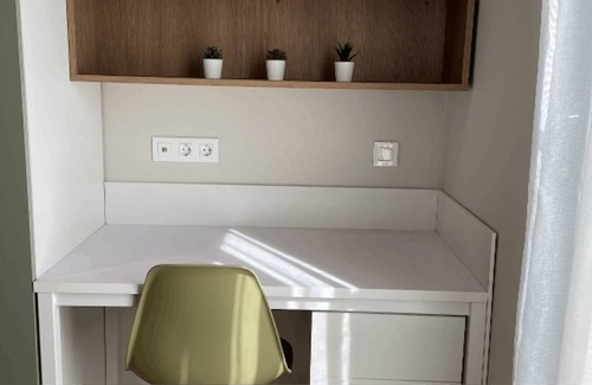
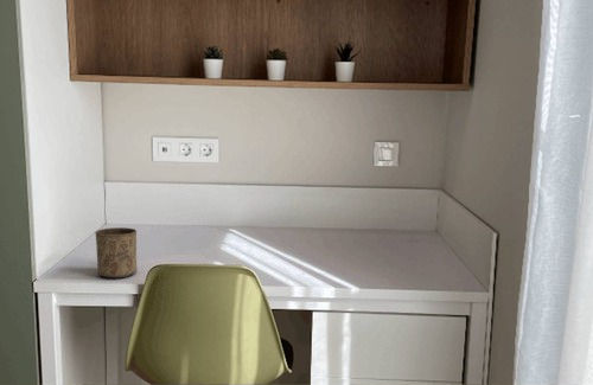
+ cup [95,226,138,278]
